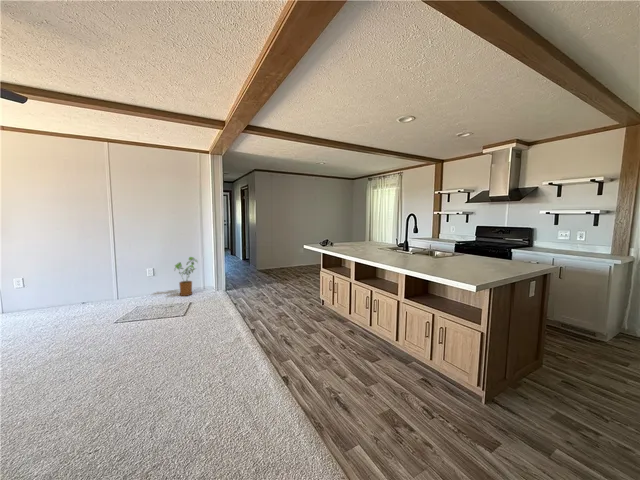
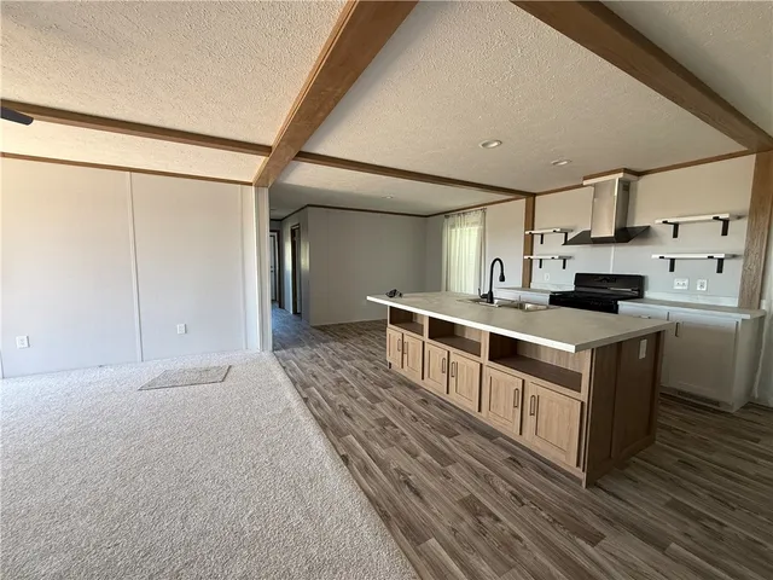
- house plant [173,256,199,297]
